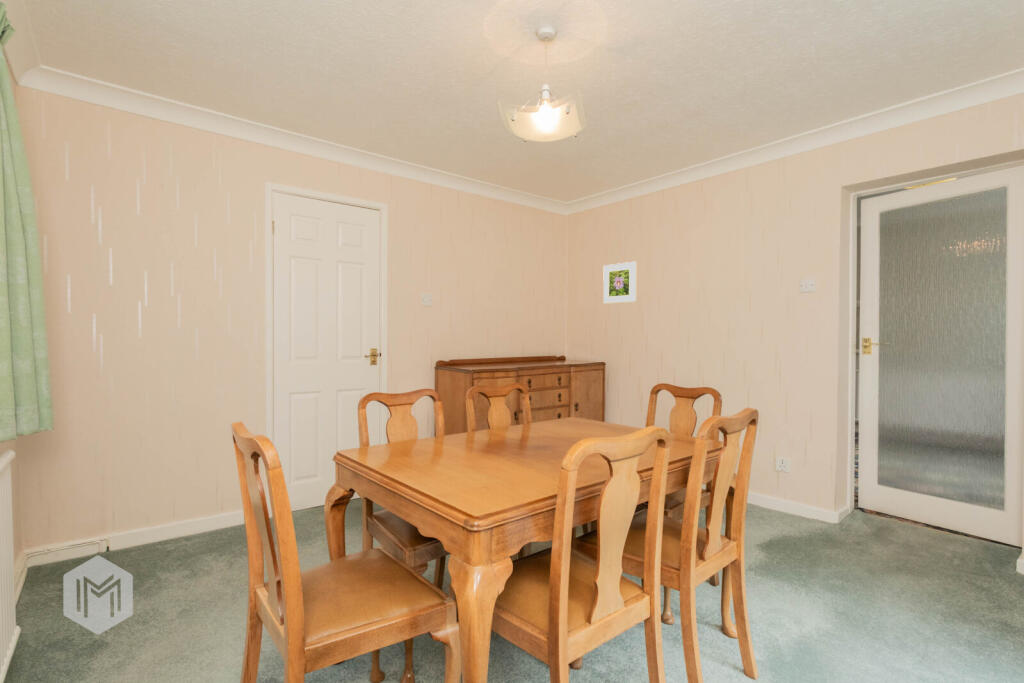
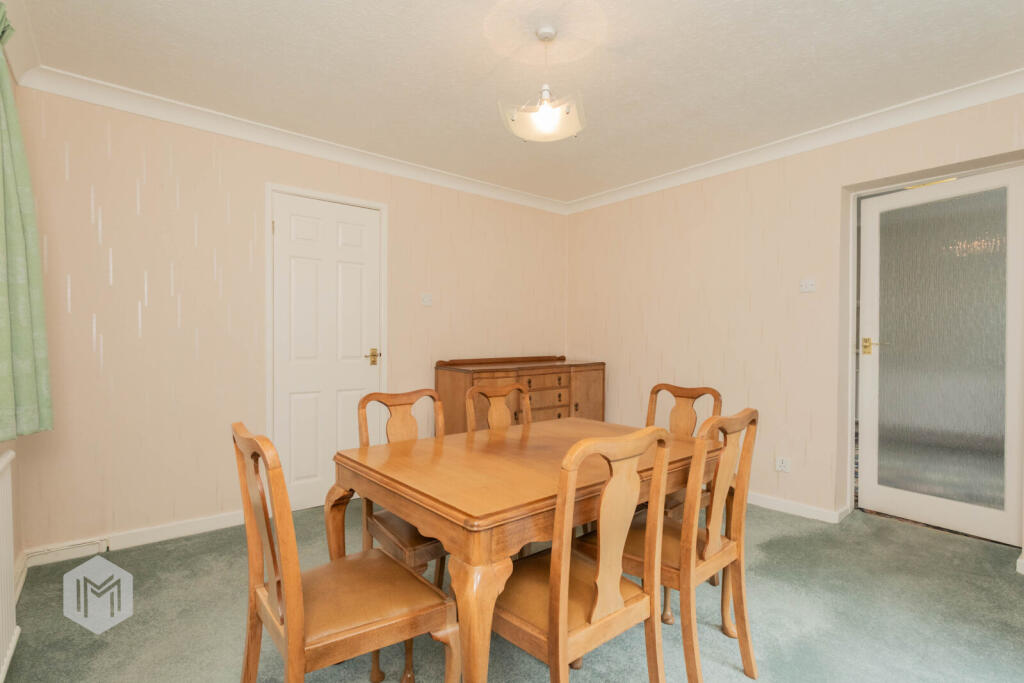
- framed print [602,261,637,305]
